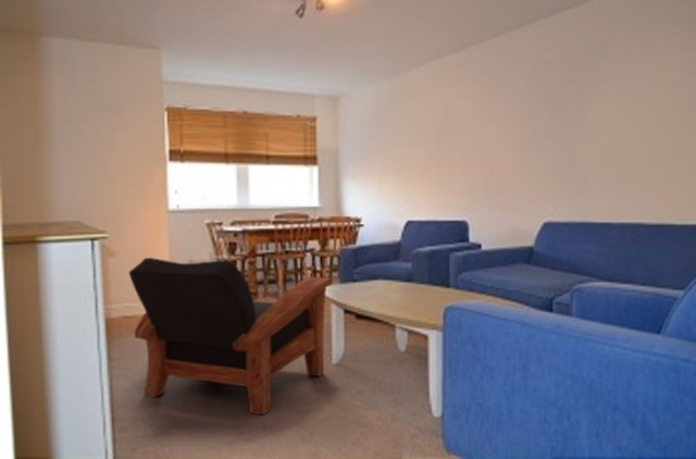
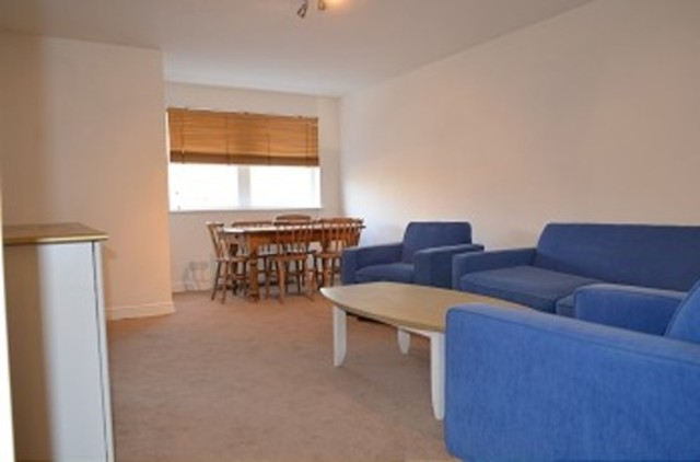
- armchair [128,257,334,417]
